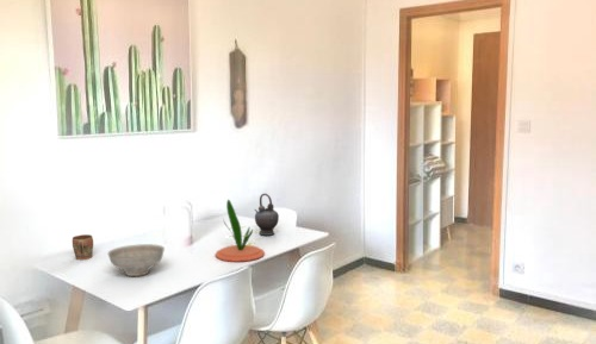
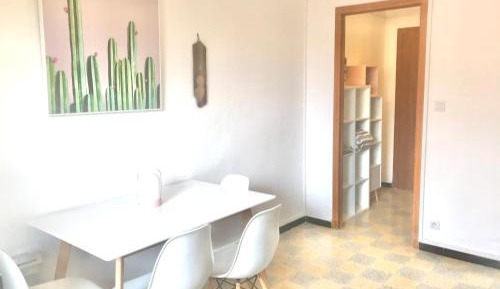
- mug [72,233,94,261]
- decorative bowl [106,243,166,277]
- teapot [254,193,280,236]
- plant [215,199,266,263]
